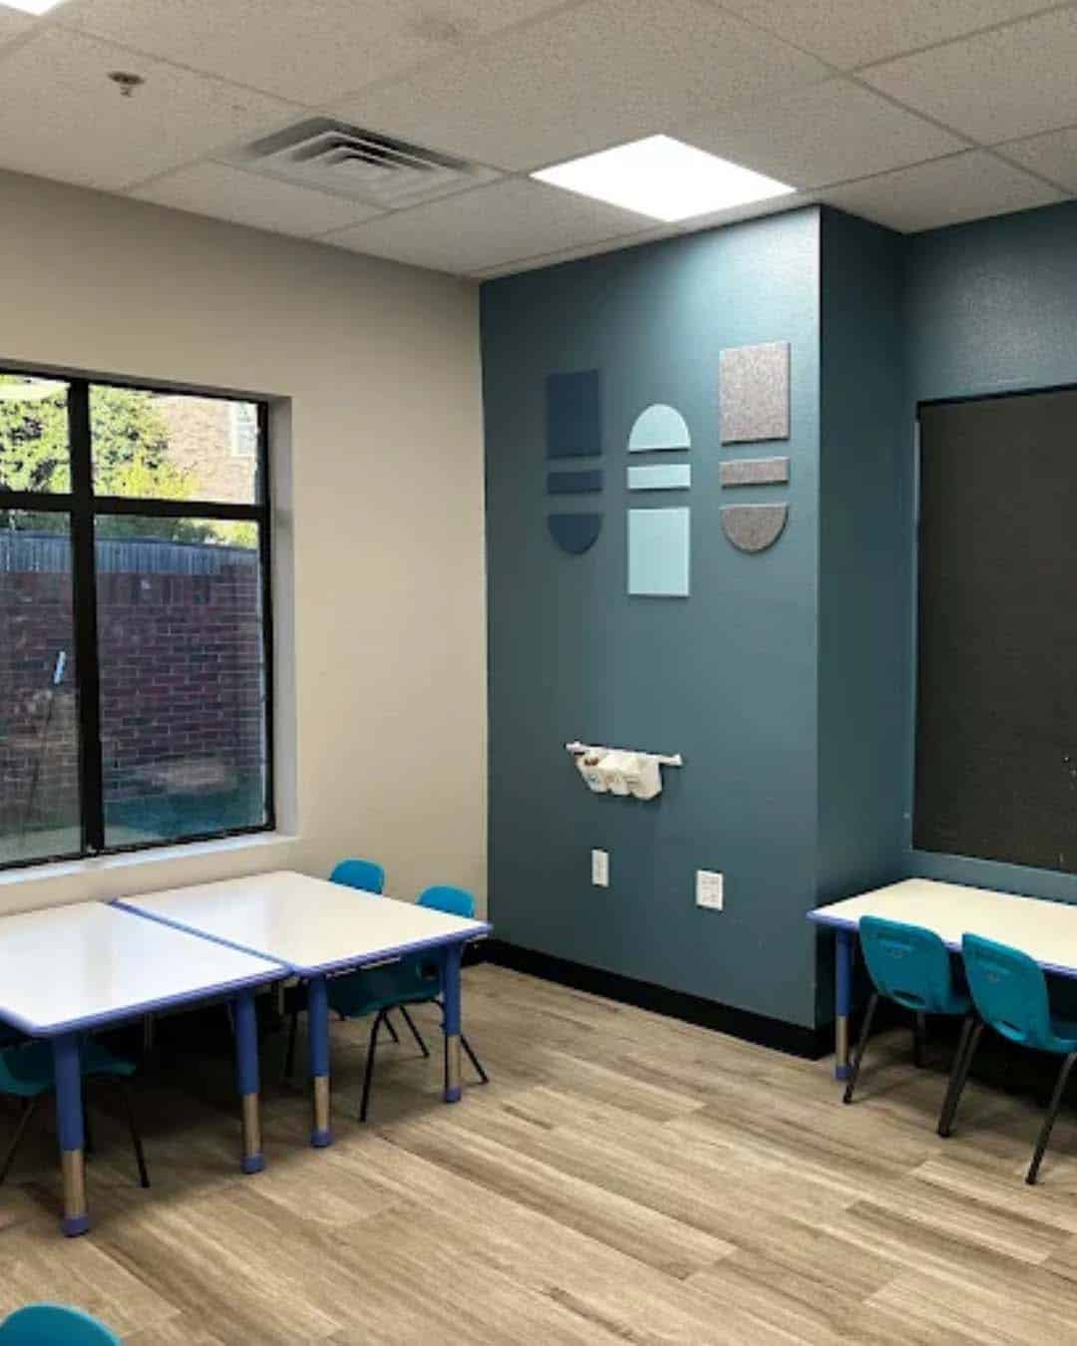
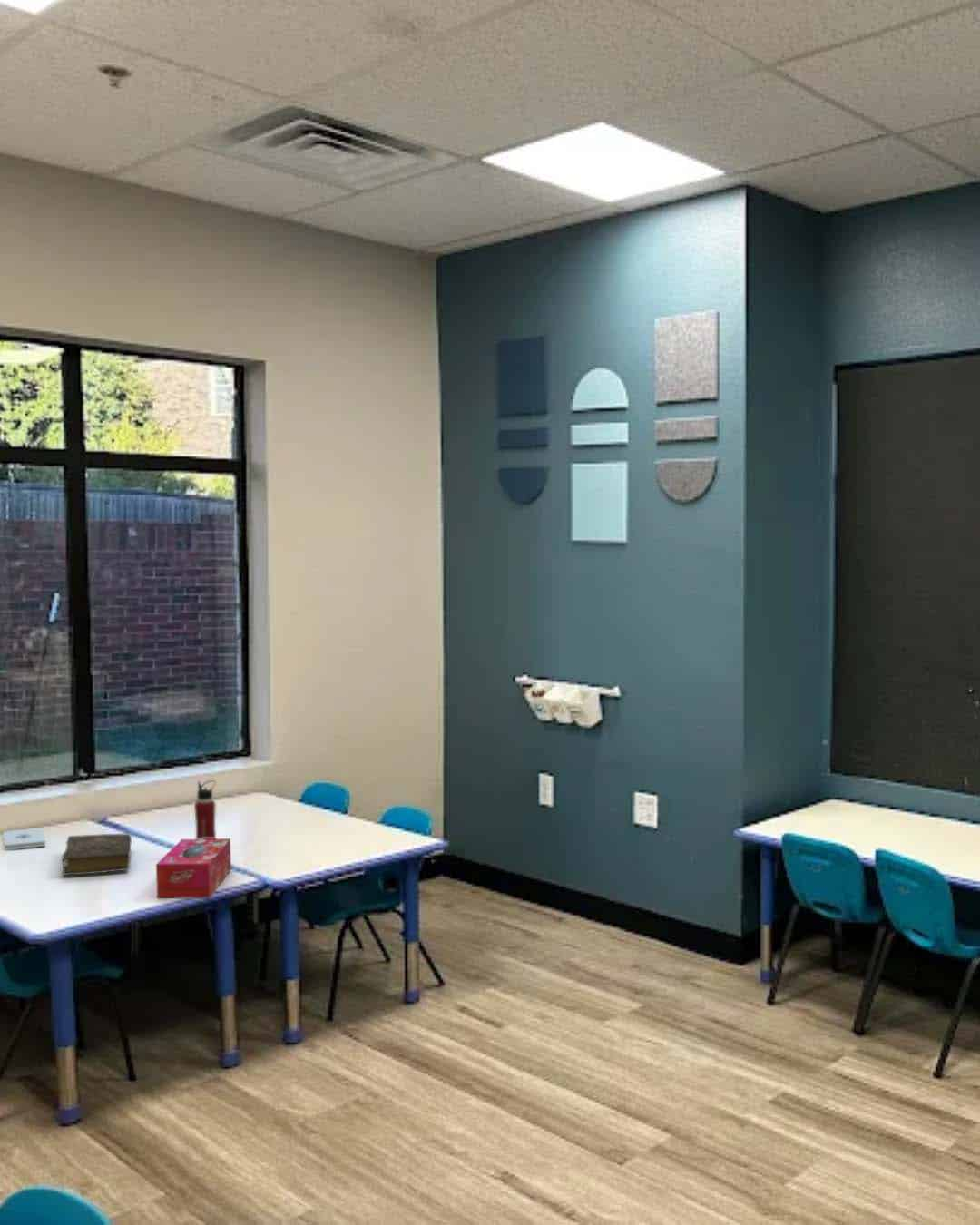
+ water bottle [193,779,217,839]
+ tissue box [155,838,232,899]
+ notepad [3,827,46,851]
+ book [61,832,132,877]
